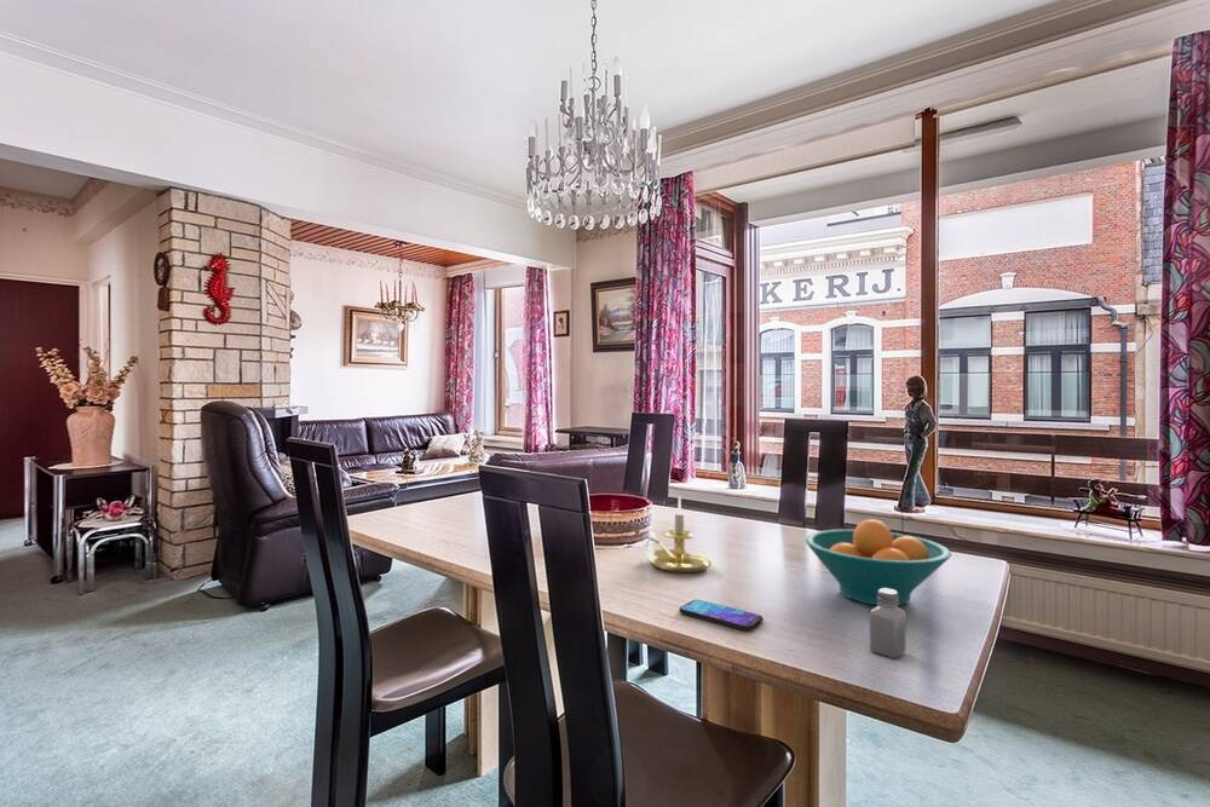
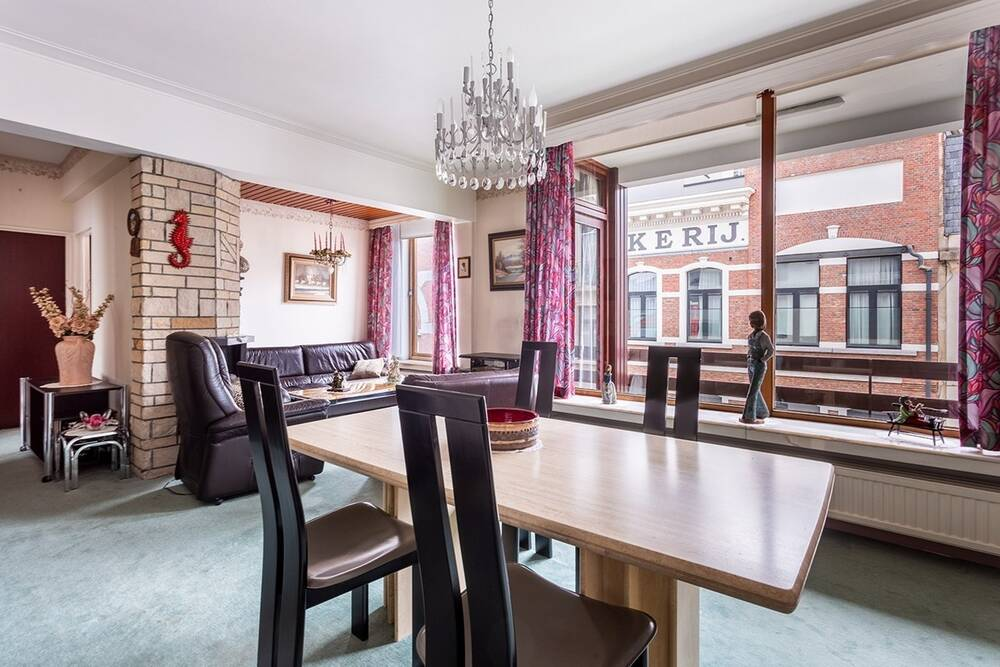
- smartphone [678,599,765,632]
- candle holder [641,495,714,573]
- fruit bowl [805,518,952,606]
- saltshaker [869,589,908,659]
